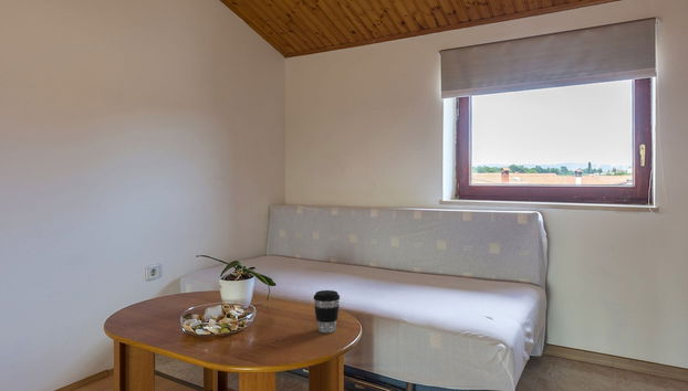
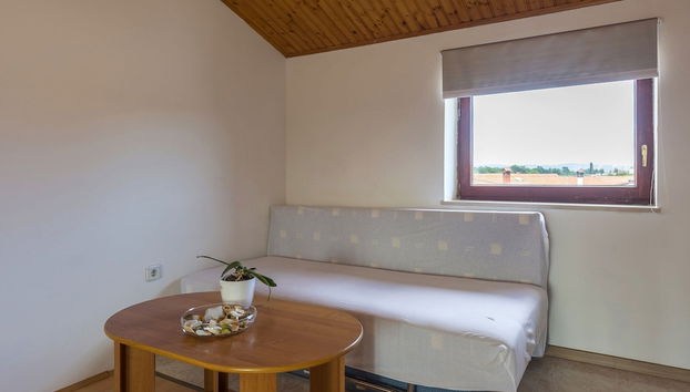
- coffee cup [313,289,341,334]
